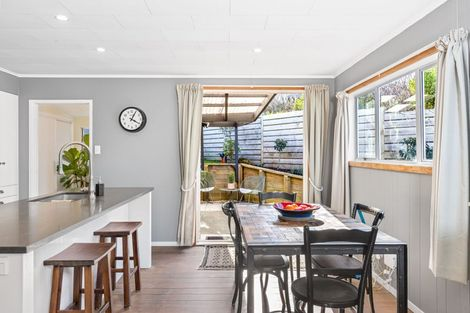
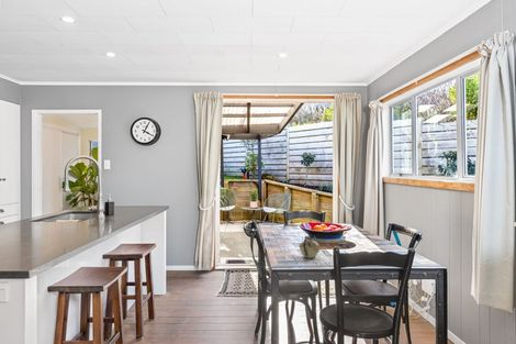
+ teapot [299,235,321,259]
